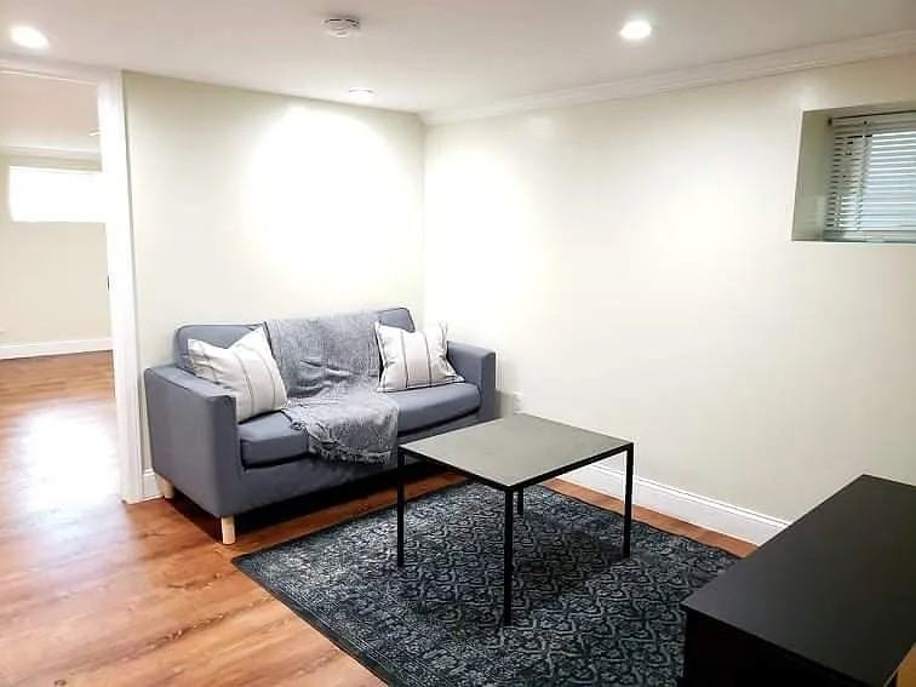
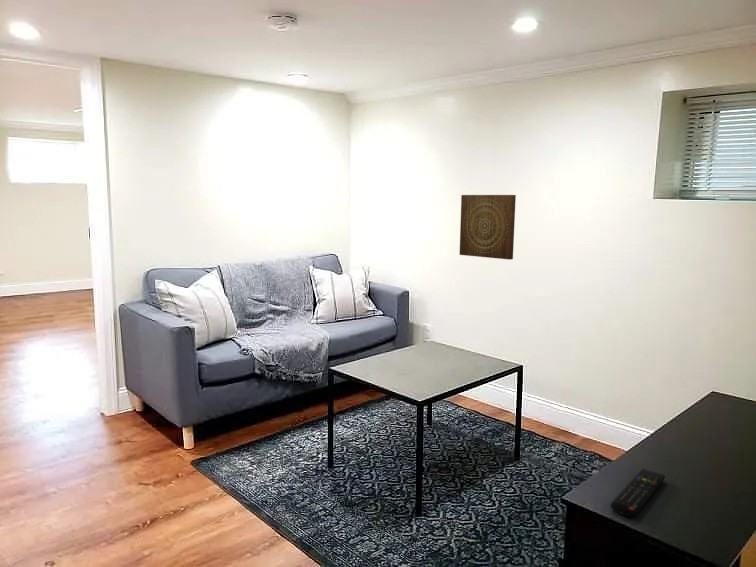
+ remote control [609,468,666,517]
+ wall art [459,194,517,261]
